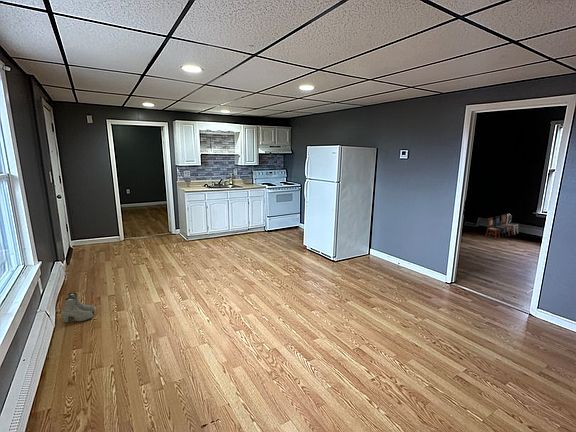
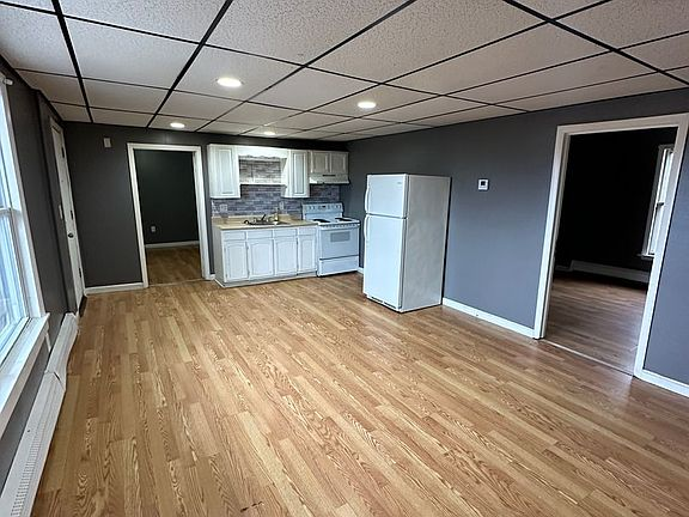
- chair [484,213,519,241]
- boots [60,291,96,324]
